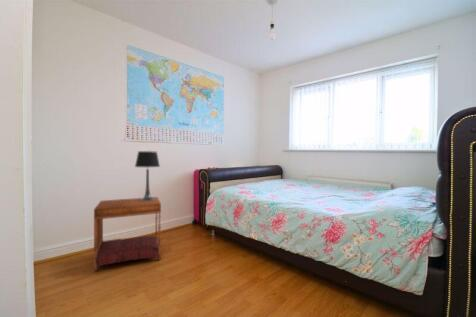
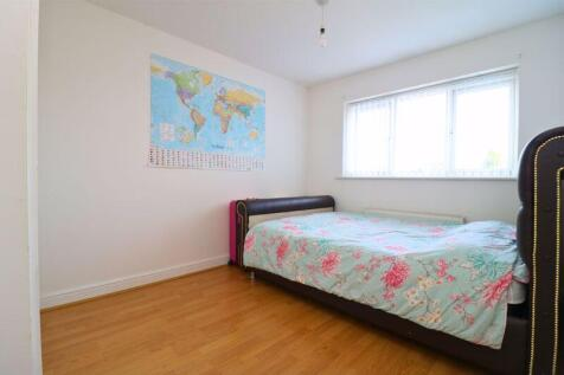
- canopy bed [93,196,162,273]
- table lamp [134,150,161,201]
